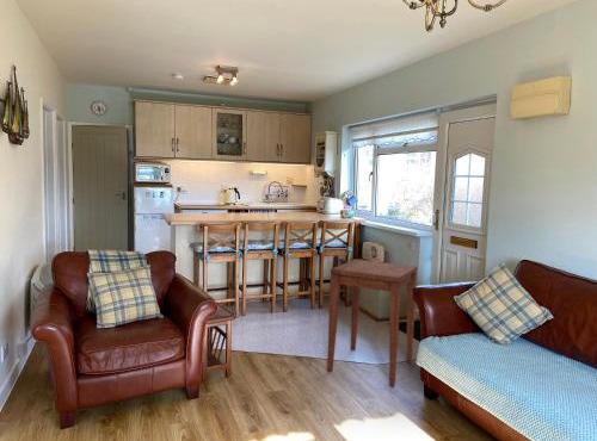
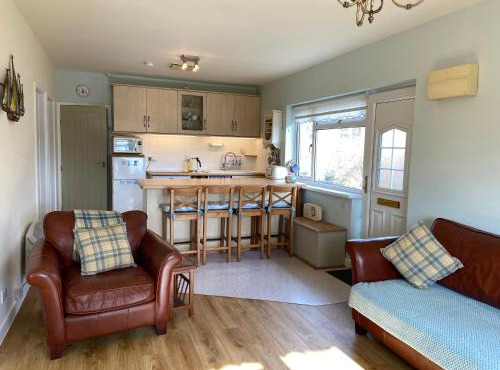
- side table [326,259,418,387]
